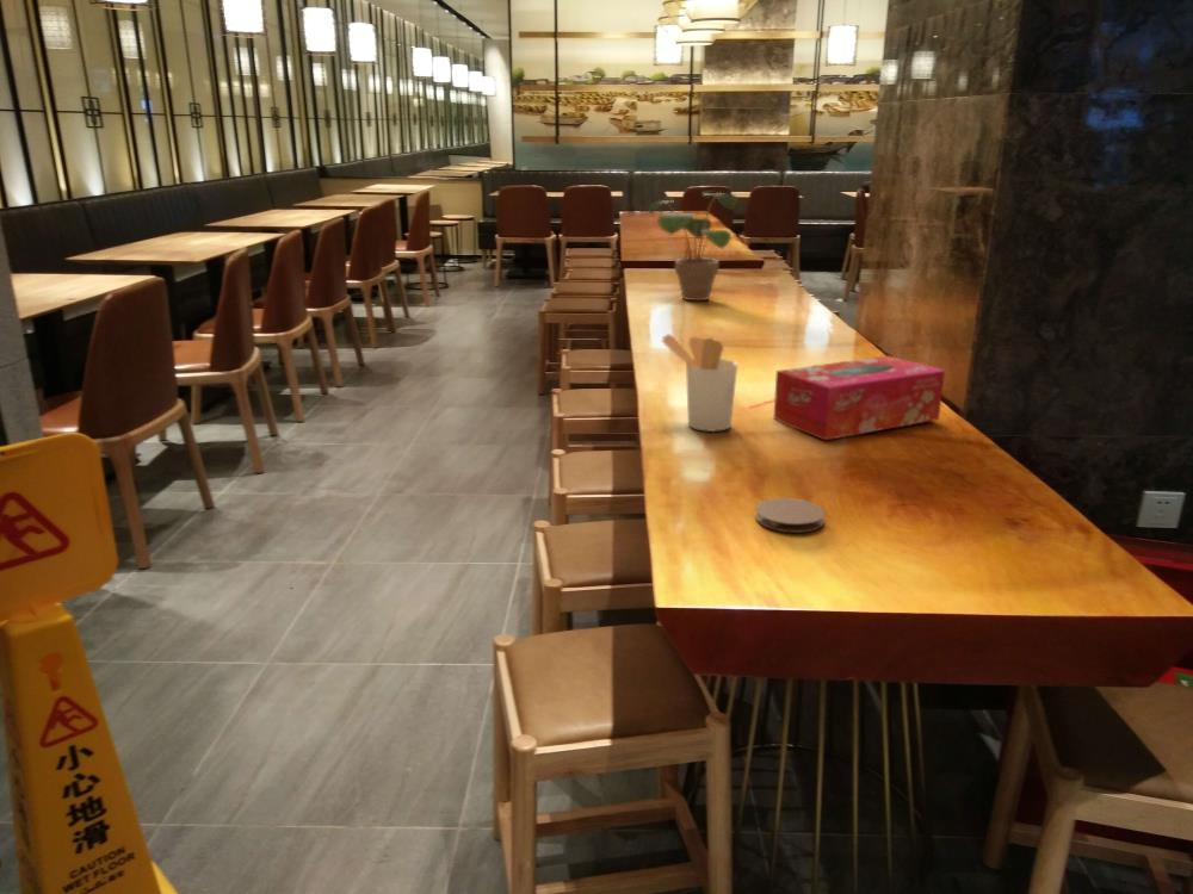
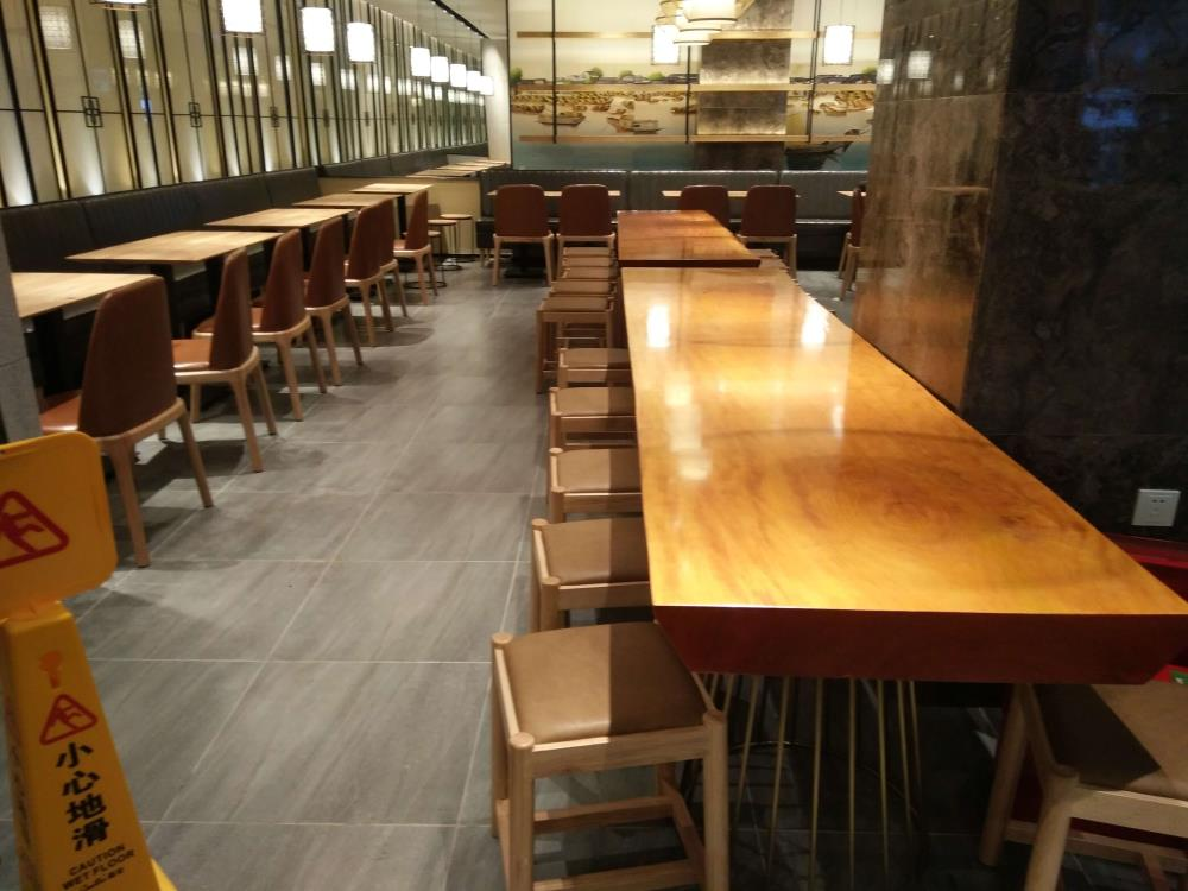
- potted plant [647,191,738,302]
- coaster [754,497,826,534]
- tissue box [773,354,946,441]
- utensil holder [660,333,738,433]
